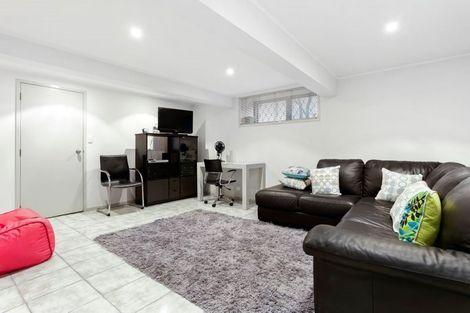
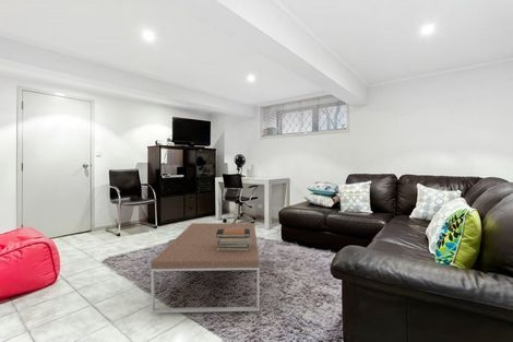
+ coffee table [151,222,261,314]
+ book stack [216,228,251,250]
